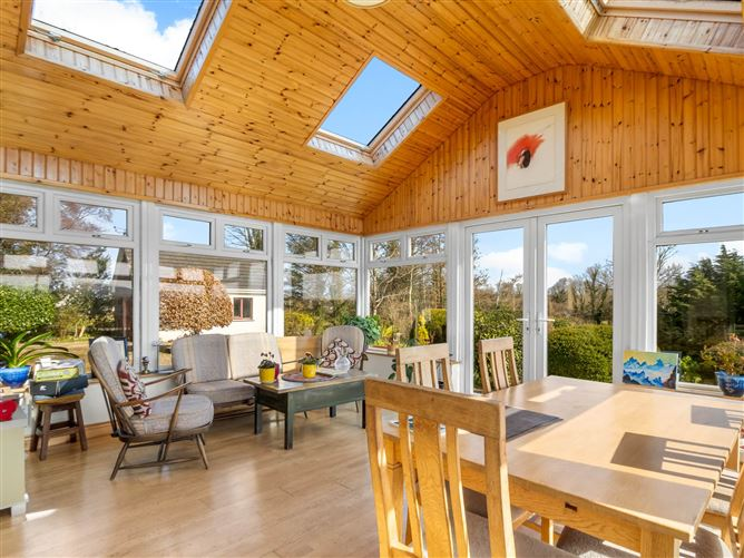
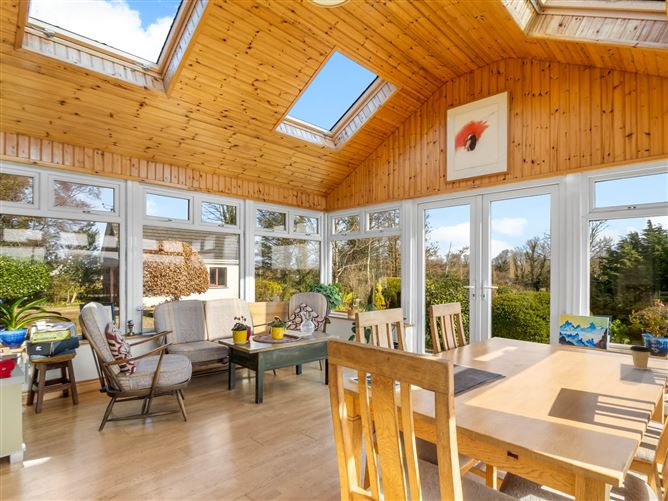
+ coffee cup [629,345,652,371]
